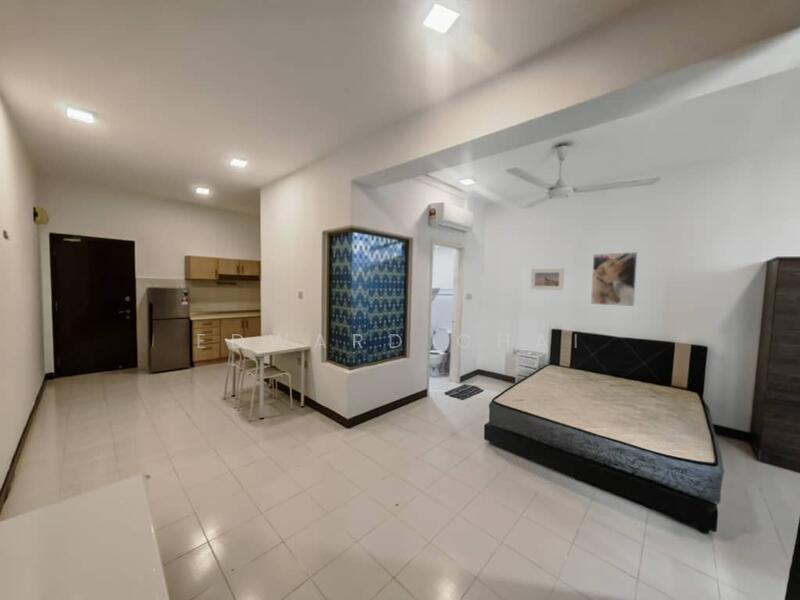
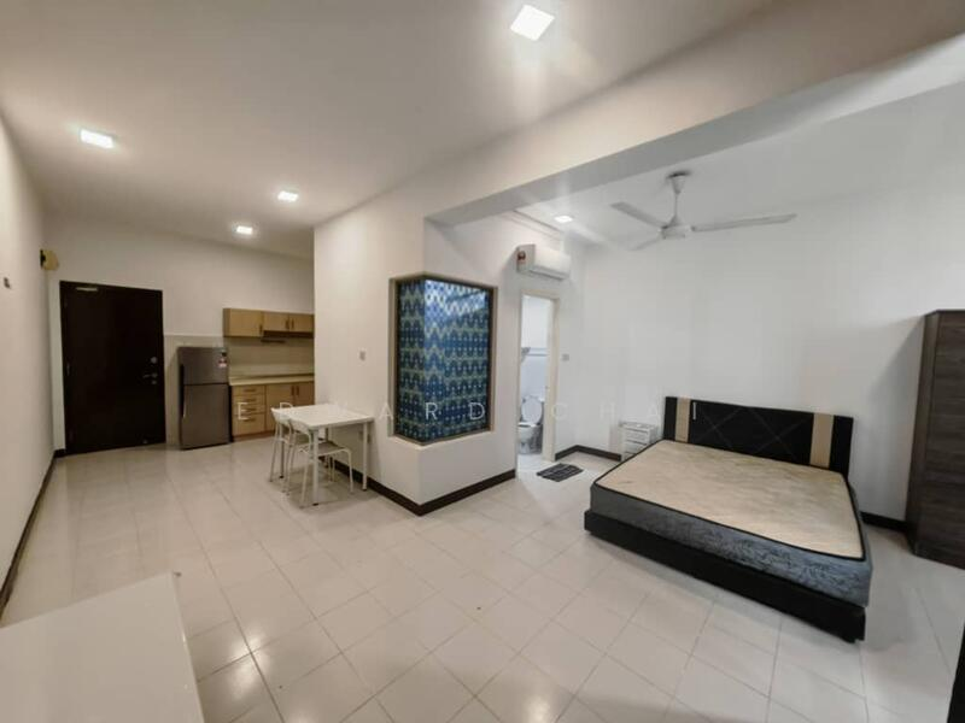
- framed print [590,251,638,307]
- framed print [530,268,565,291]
